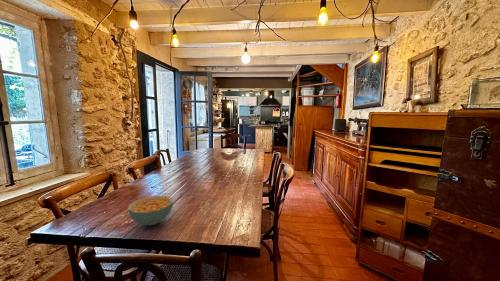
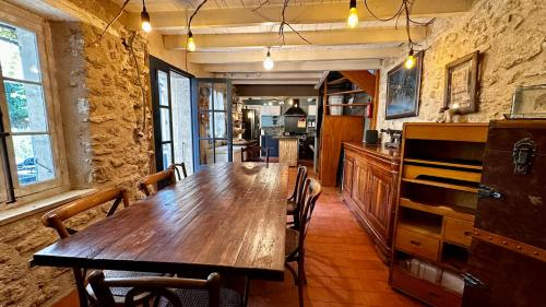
- cereal bowl [127,195,174,226]
